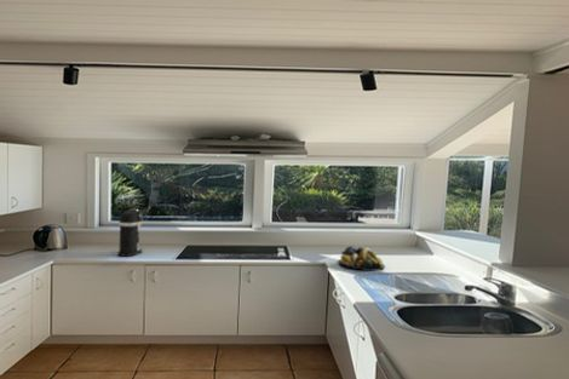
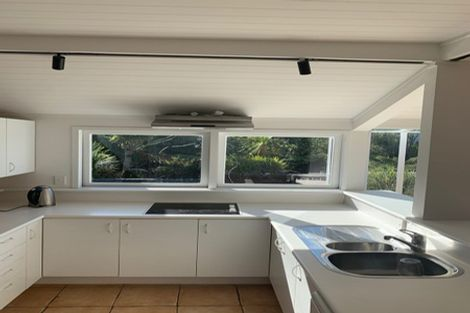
- fruit bowl [337,245,386,272]
- coffee maker [116,208,144,258]
